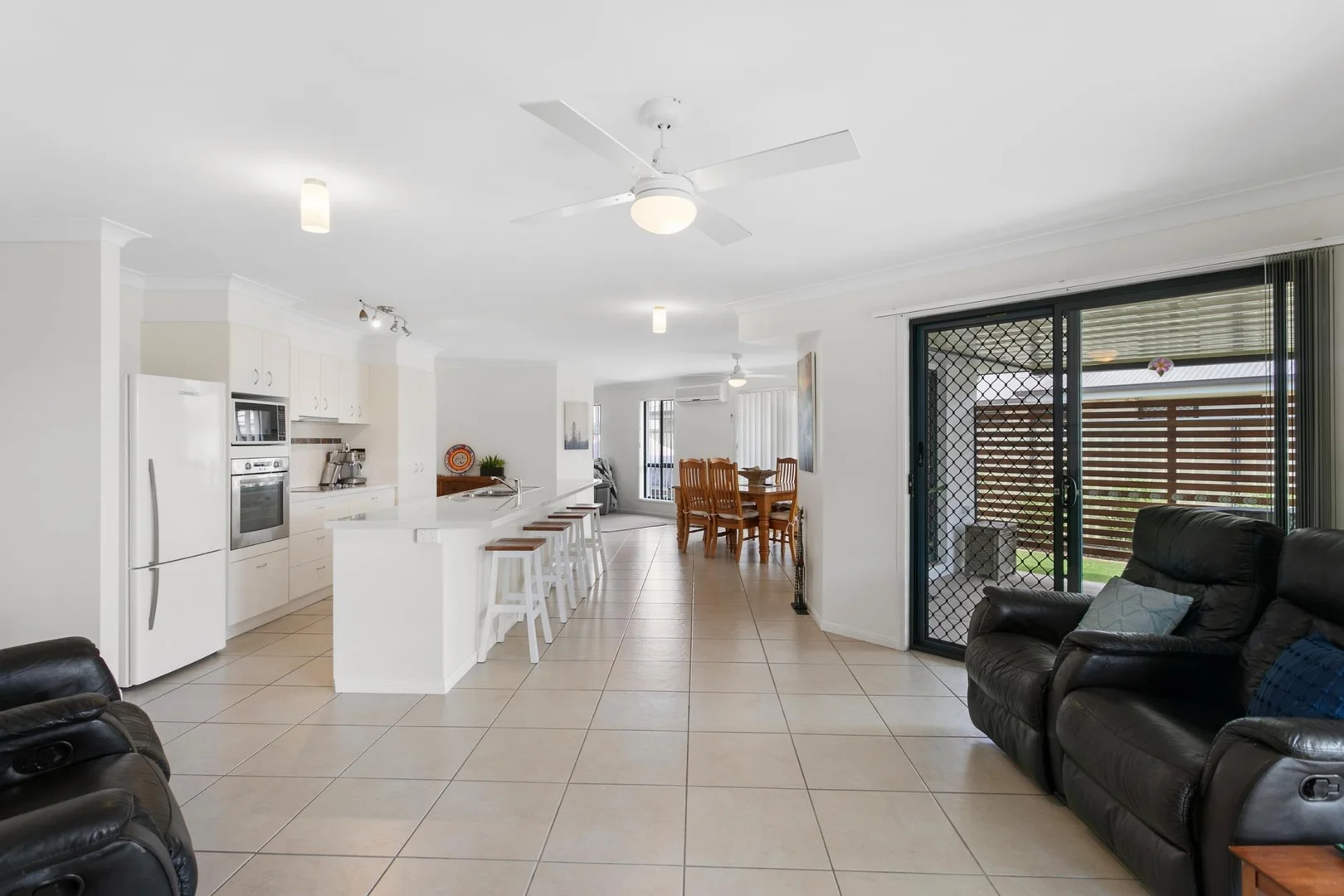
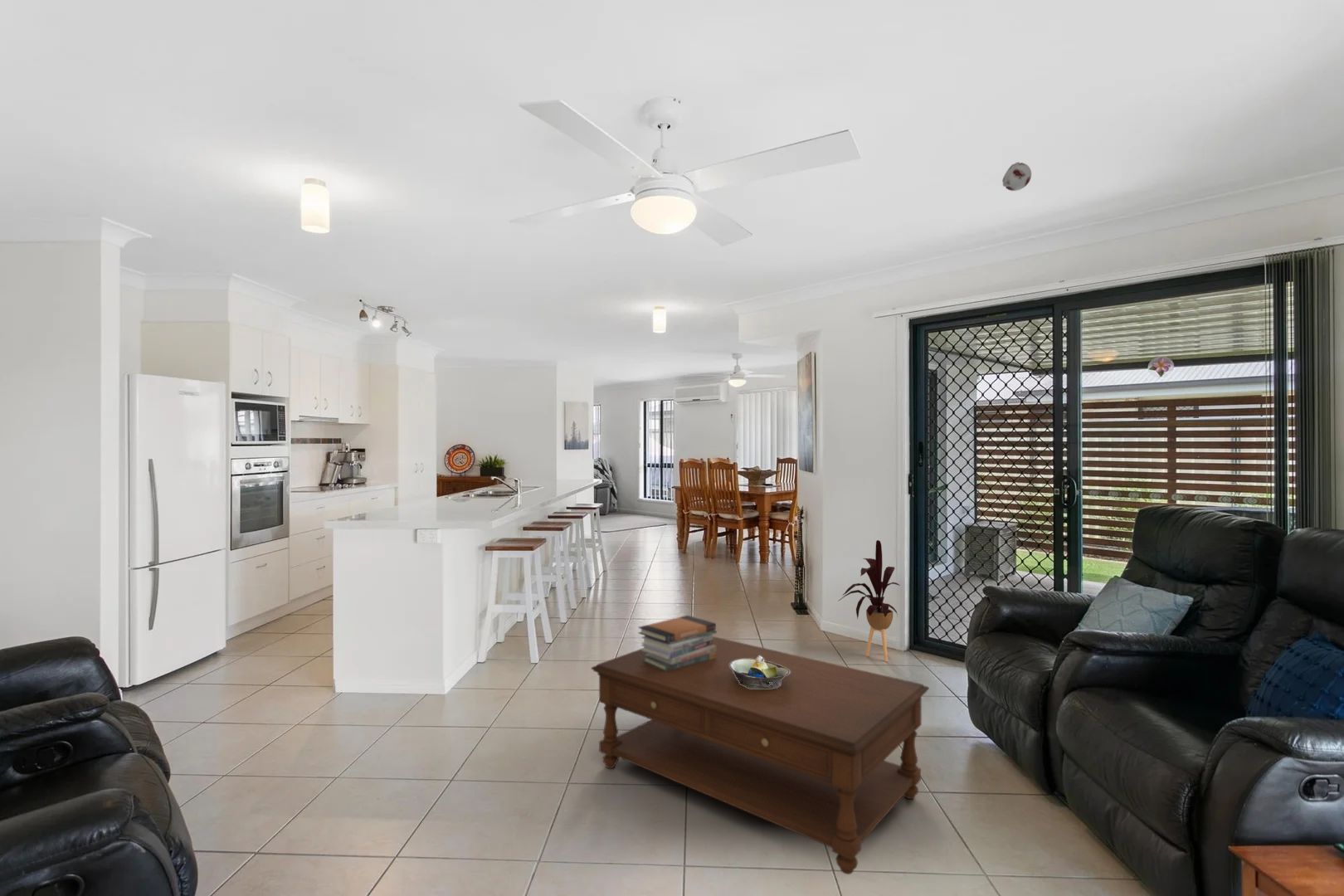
+ house plant [838,539,901,662]
+ book stack [637,615,718,672]
+ smoke detector [1001,161,1032,192]
+ coffee table [591,635,930,875]
+ decorative bowl [729,655,790,689]
